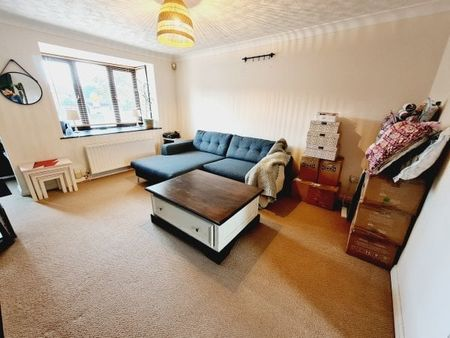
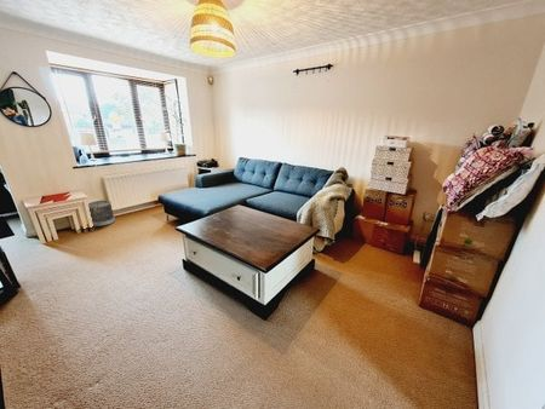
+ wastebasket [87,198,116,227]
